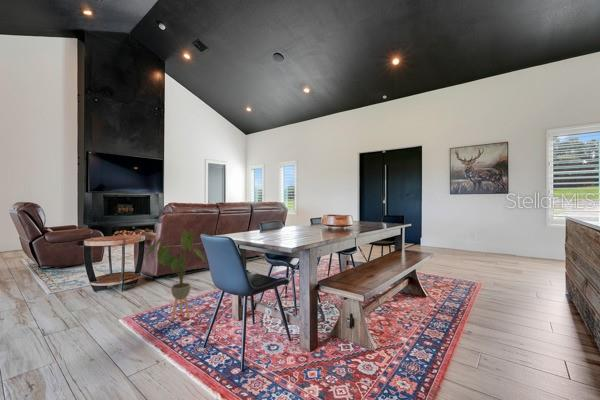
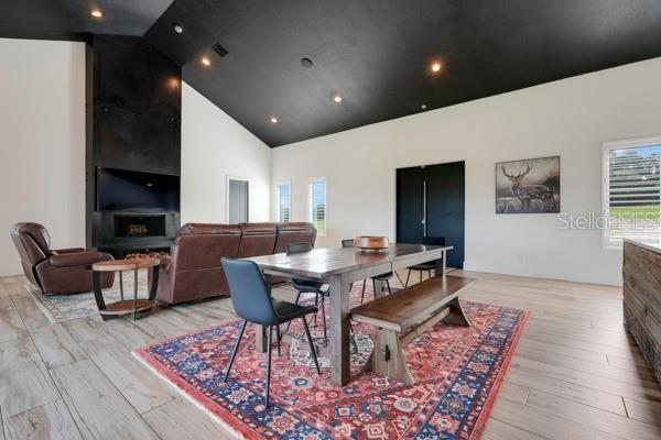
- house plant [144,229,207,322]
